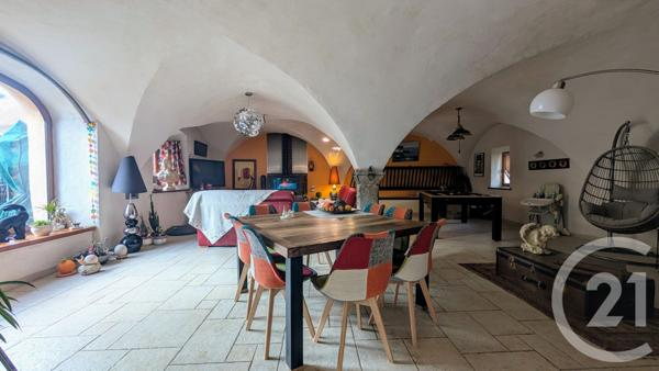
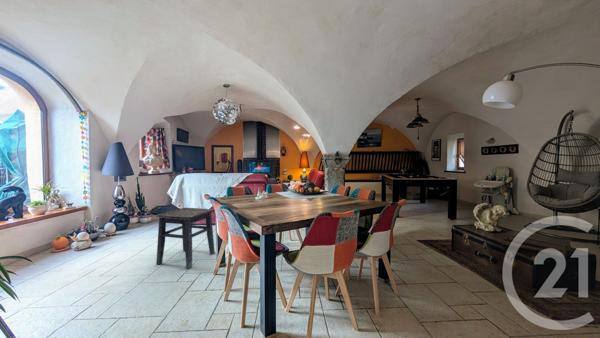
+ side table [155,207,216,270]
